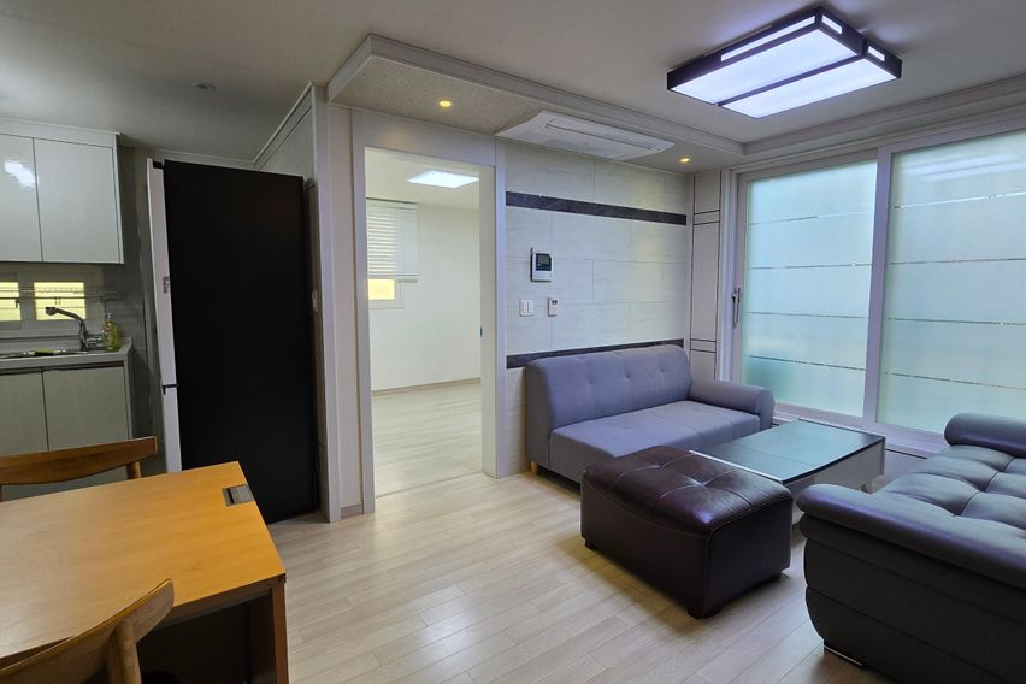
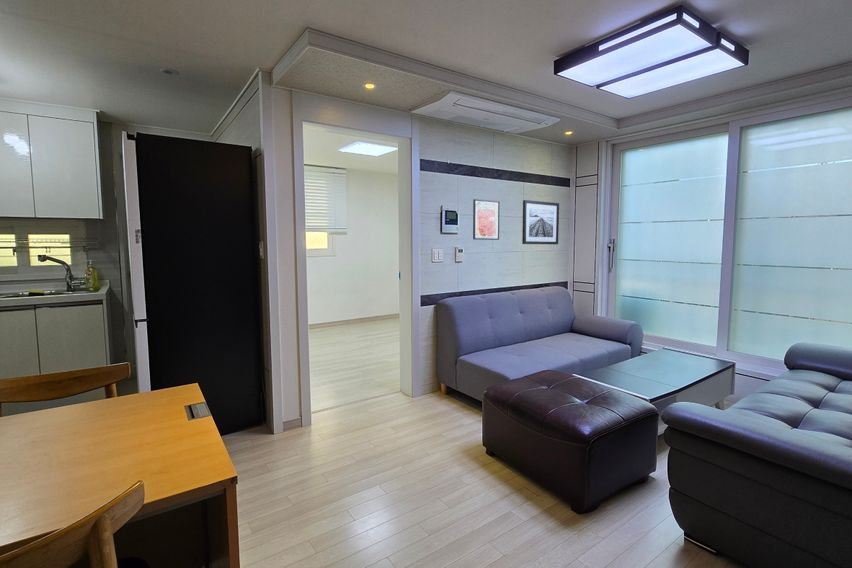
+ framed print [472,198,501,241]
+ wall art [521,199,560,245]
